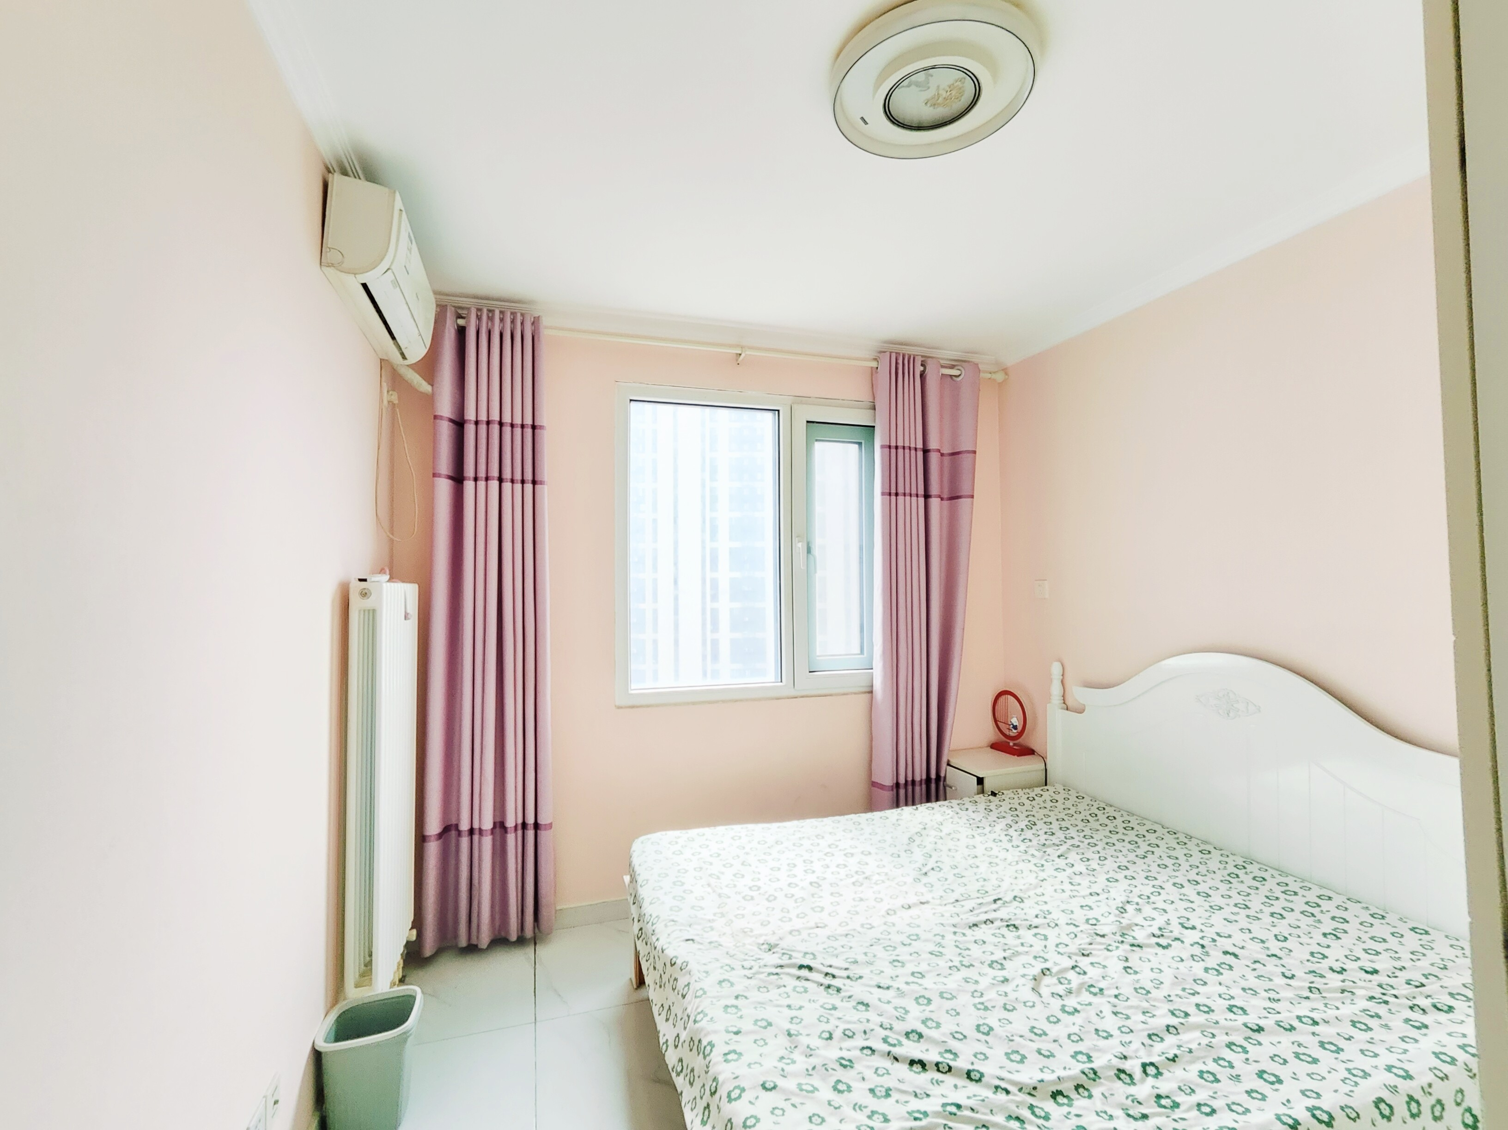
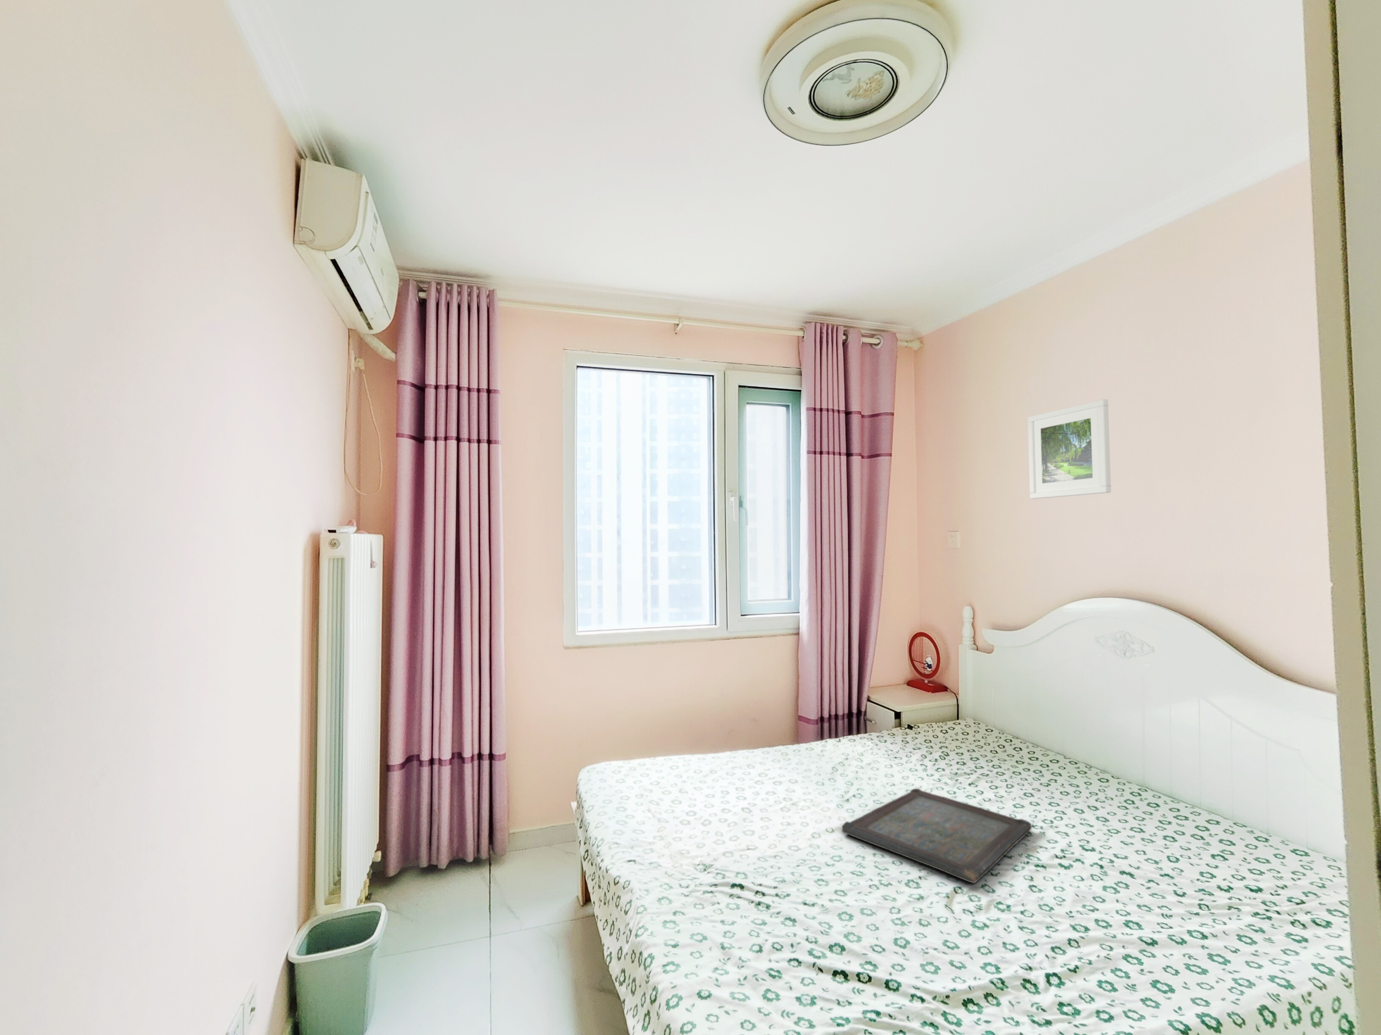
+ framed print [1028,399,1111,499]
+ serving tray [842,788,1032,884]
